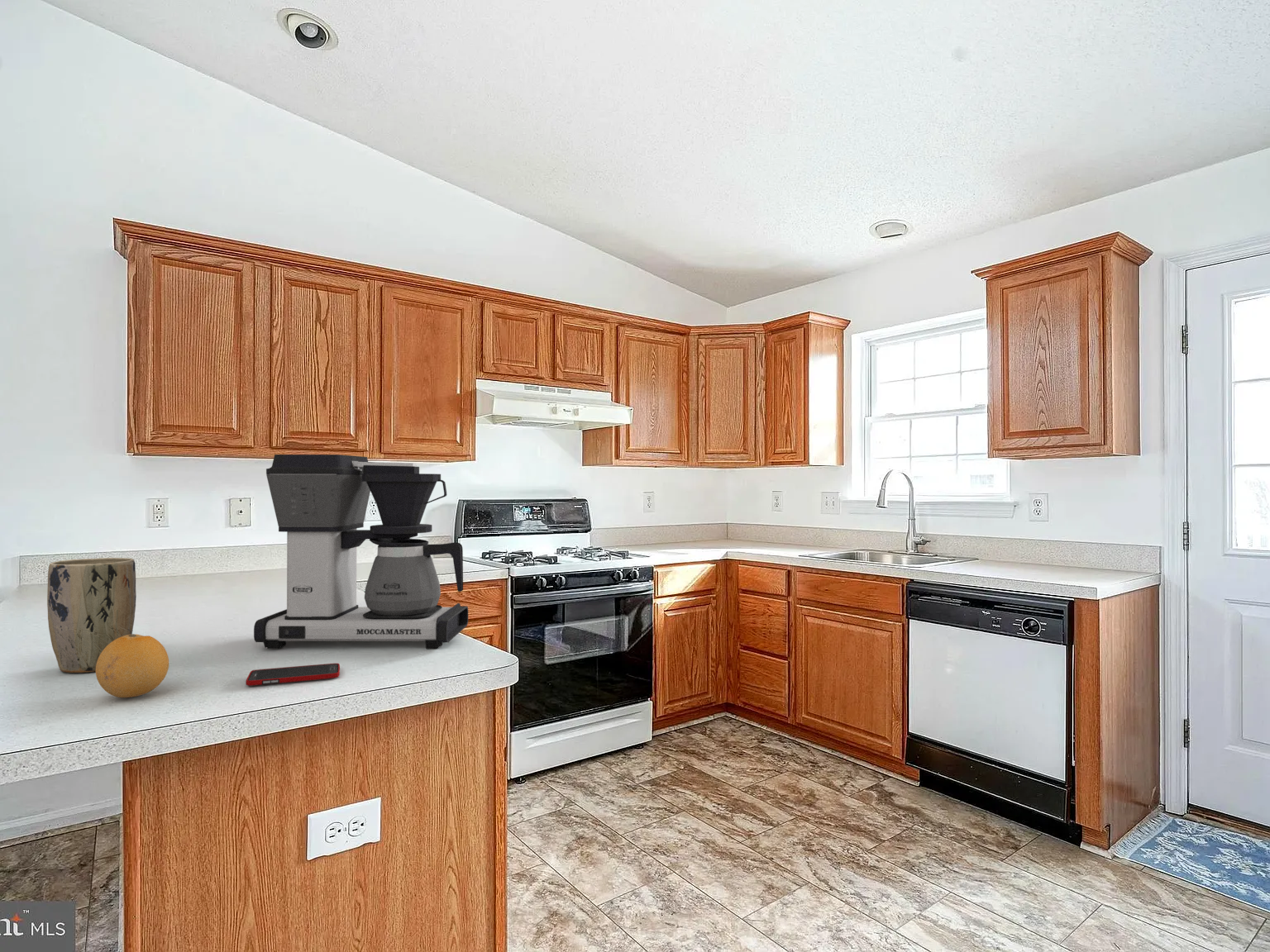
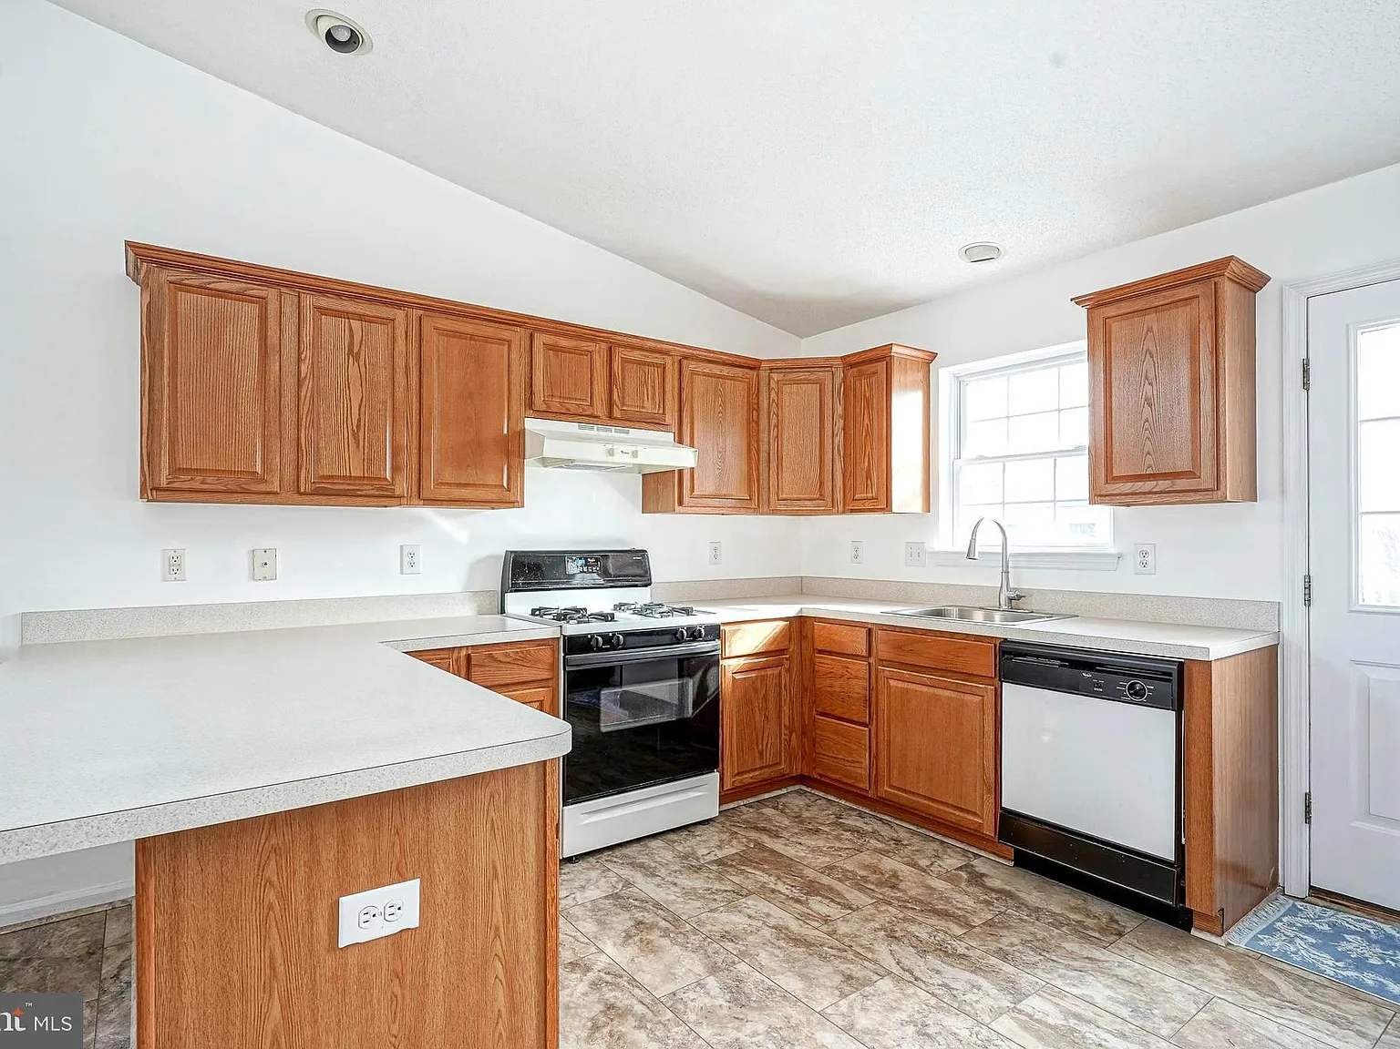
- cell phone [245,663,341,687]
- coffee maker [253,454,469,650]
- fruit [95,633,169,698]
- plant pot [46,557,137,674]
